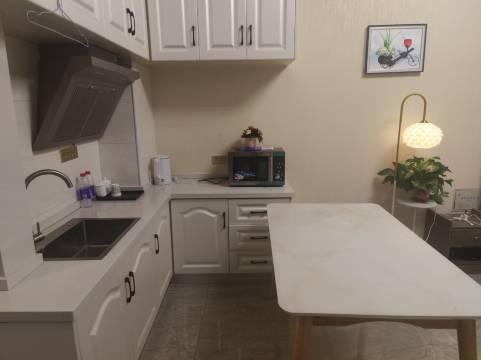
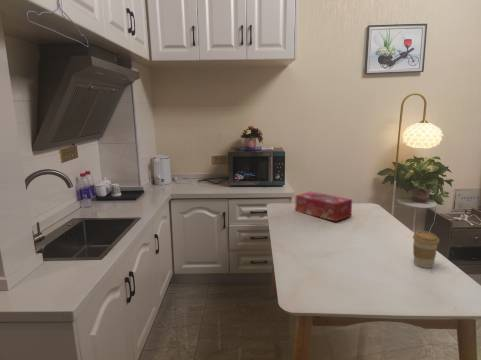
+ tissue box [294,191,353,223]
+ coffee cup [412,230,440,269]
